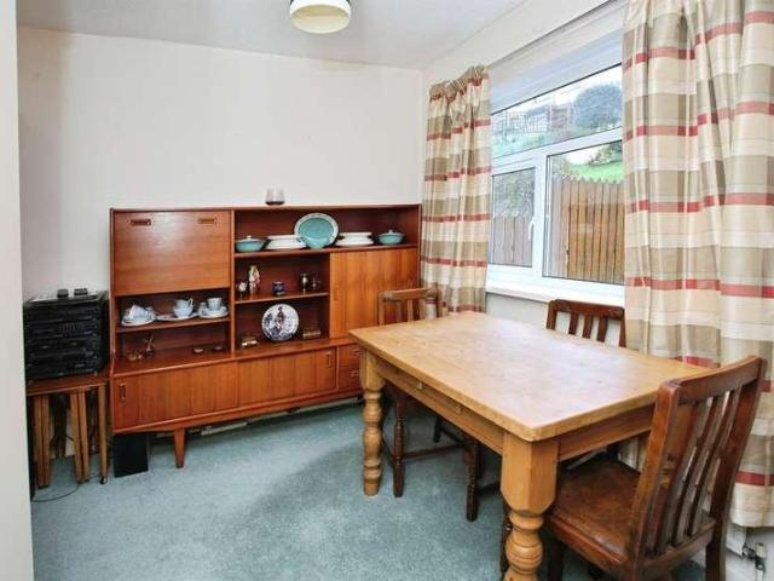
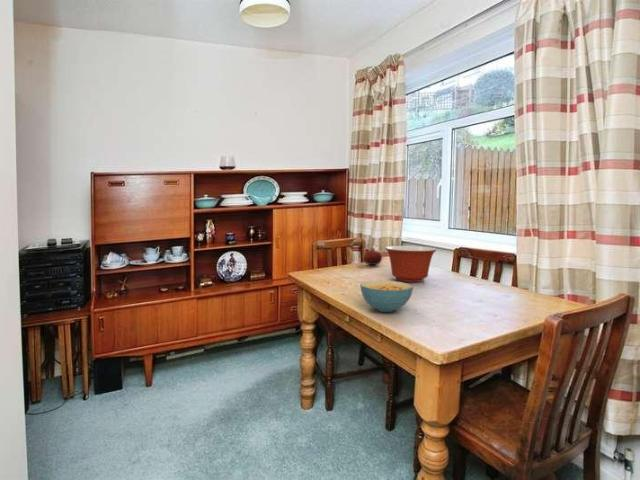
+ cereal bowl [359,280,414,313]
+ fruit [362,247,383,267]
+ mixing bowl [384,245,438,283]
